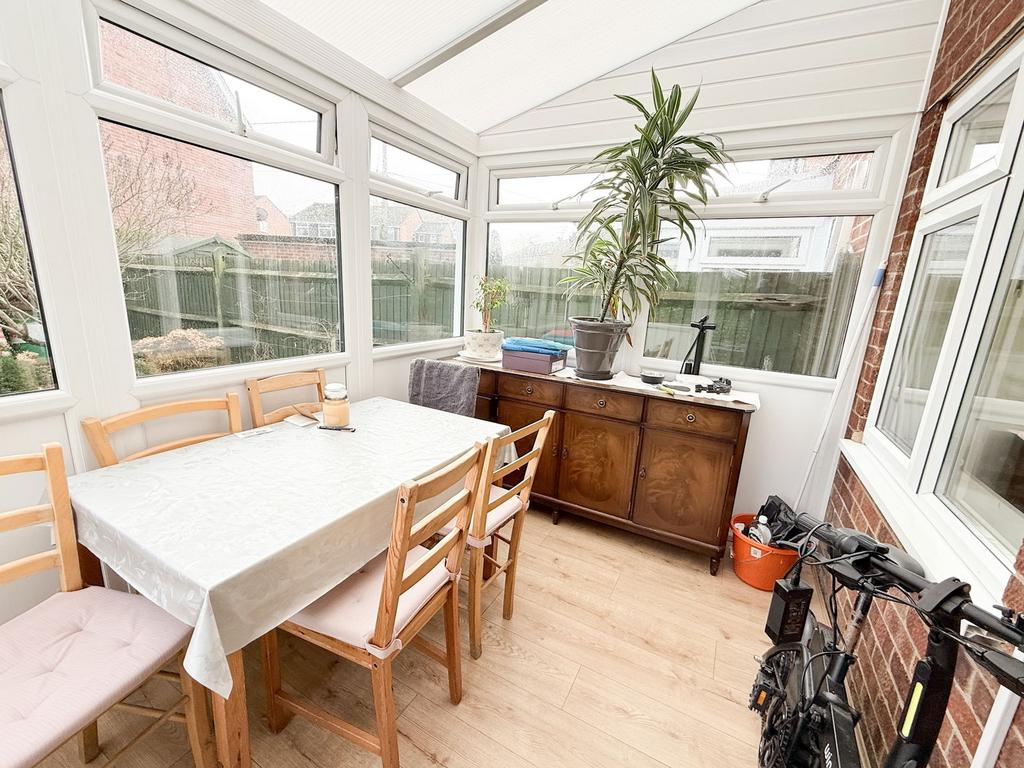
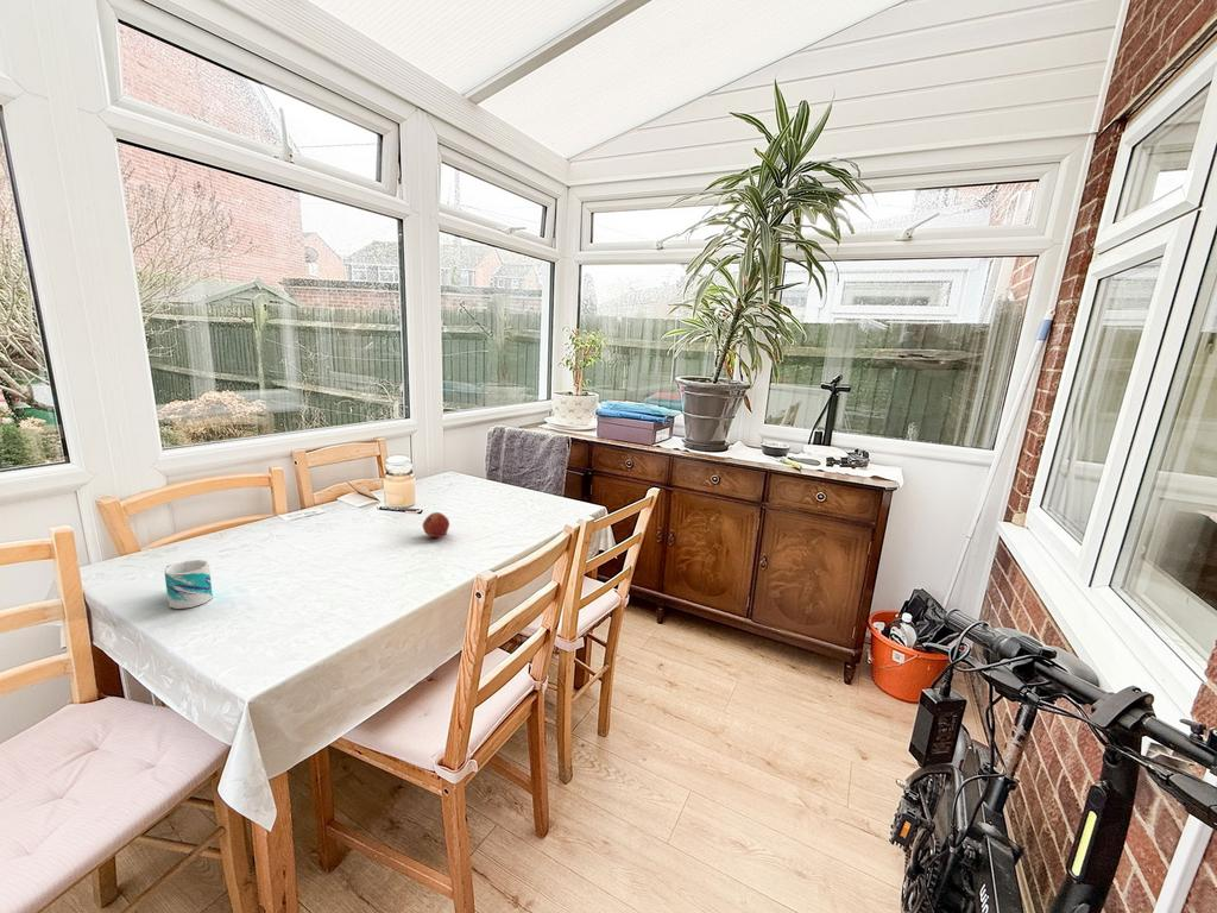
+ fruit [422,511,450,539]
+ mug [163,559,214,610]
